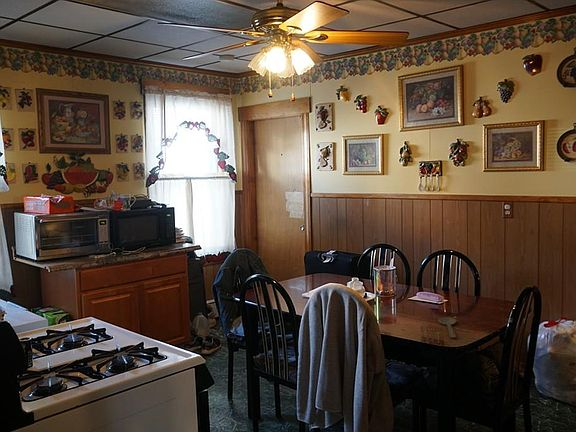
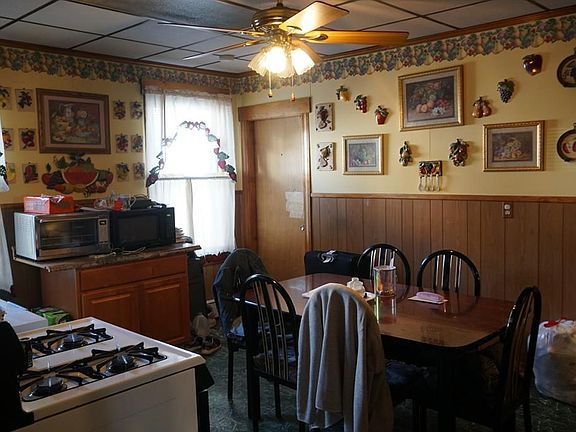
- wooden spoon [437,316,457,339]
